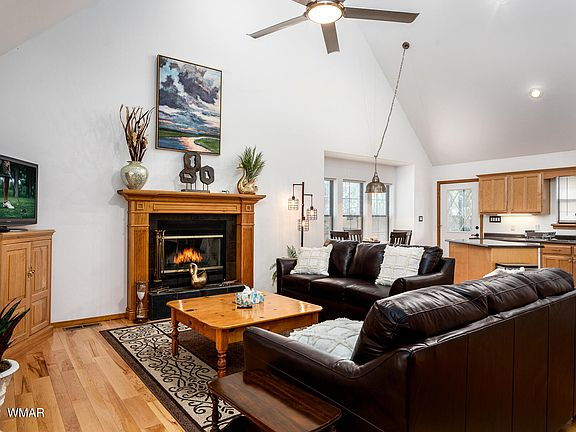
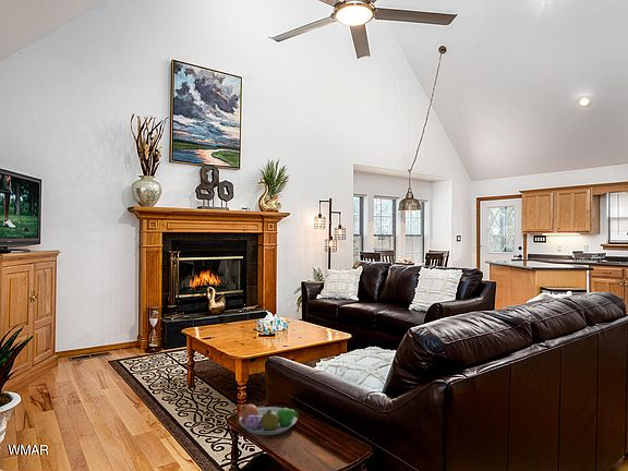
+ fruit bowl [238,403,299,436]
